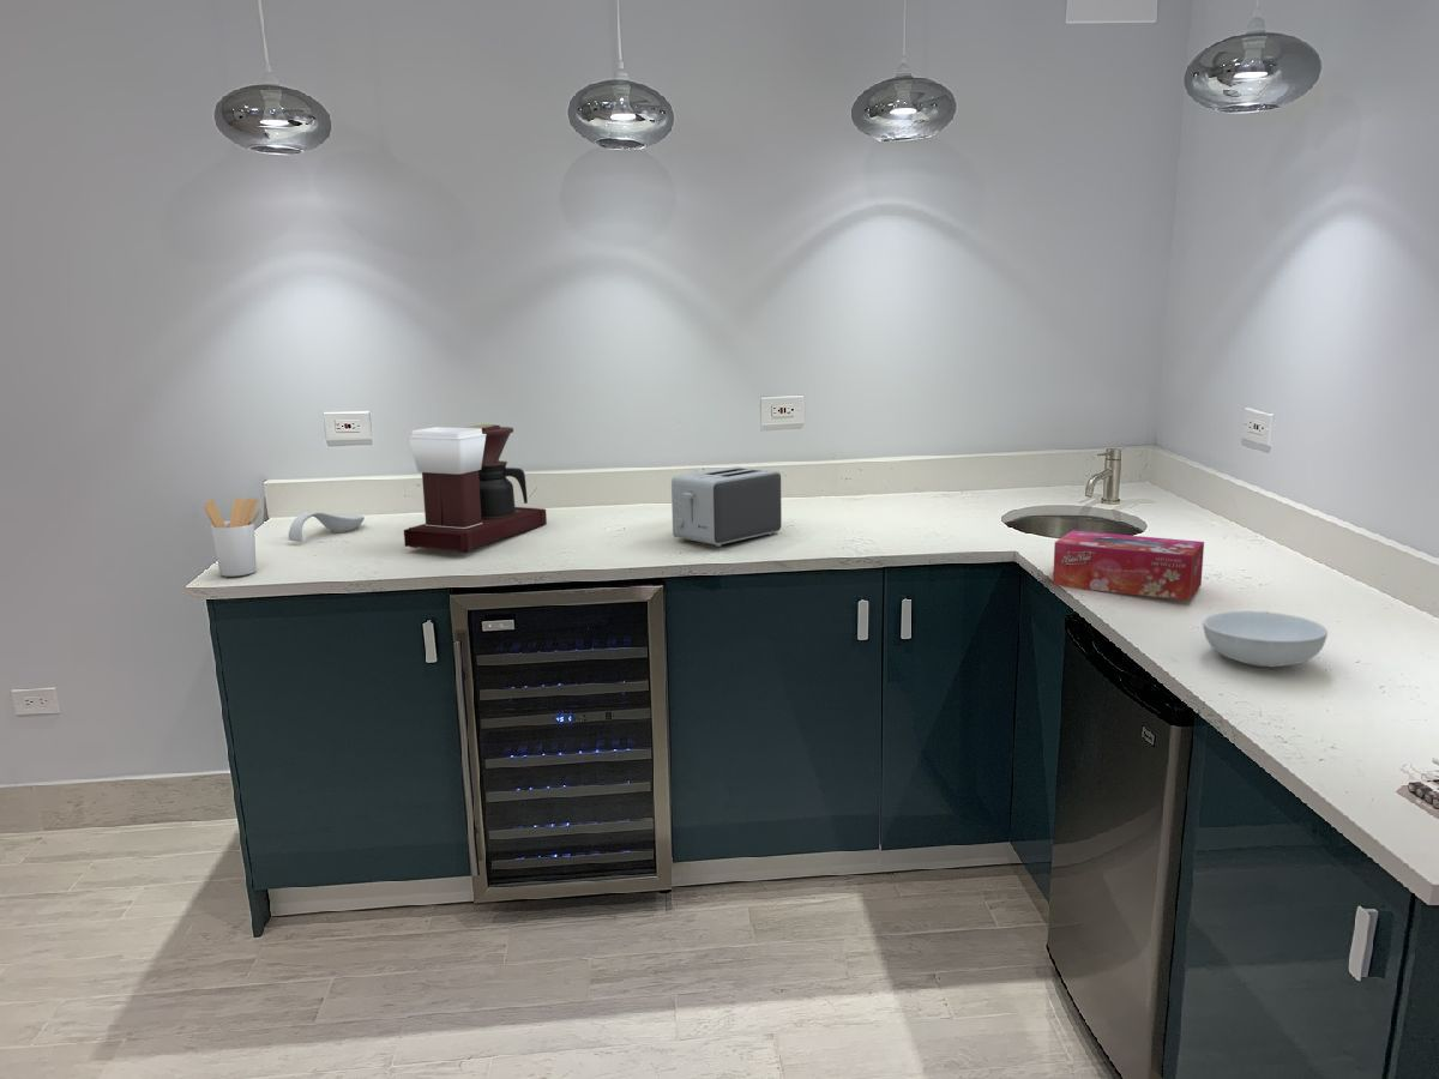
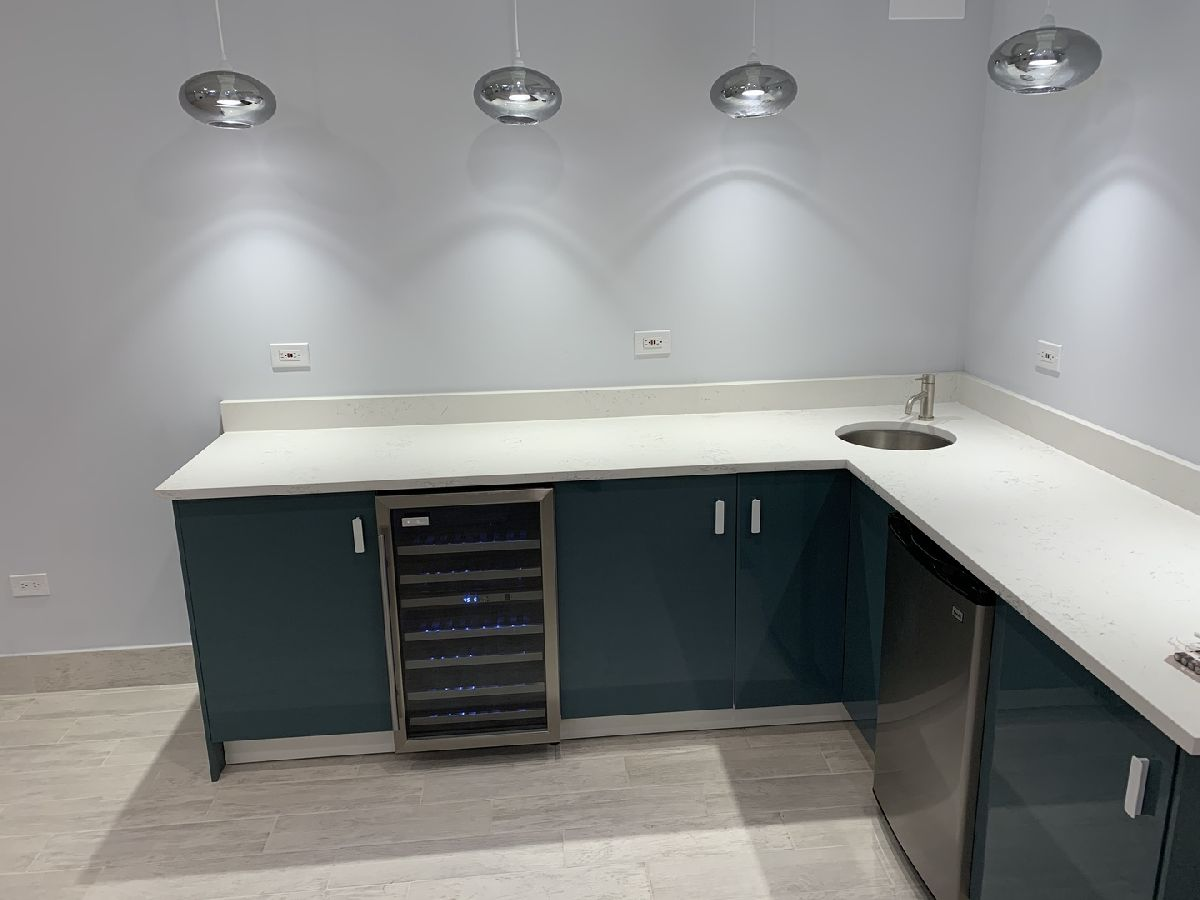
- spoon rest [288,511,366,543]
- serving bowl [1202,610,1329,668]
- tissue box [1052,530,1205,602]
- toaster [670,465,783,548]
- utensil holder [203,496,263,578]
- coffee maker [403,423,548,554]
